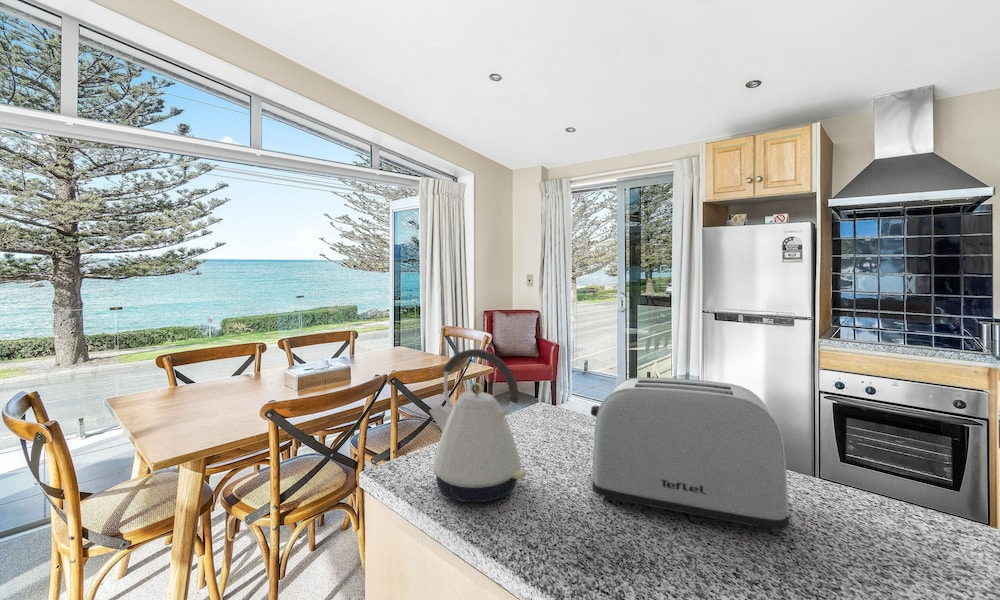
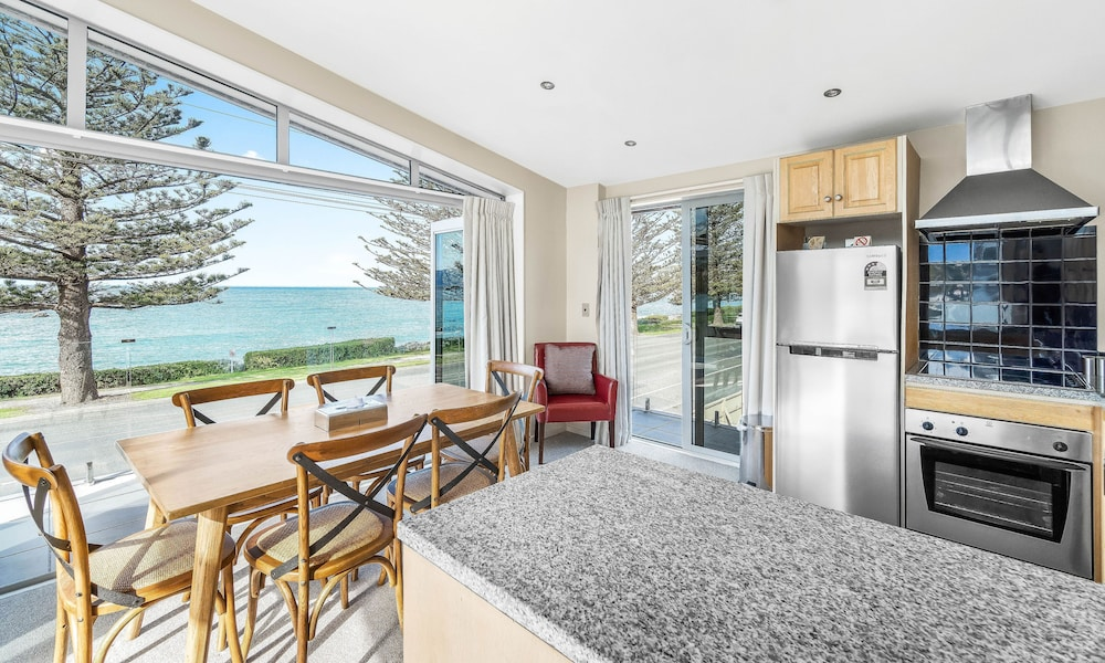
- toaster [590,376,790,533]
- kettle [428,348,527,503]
